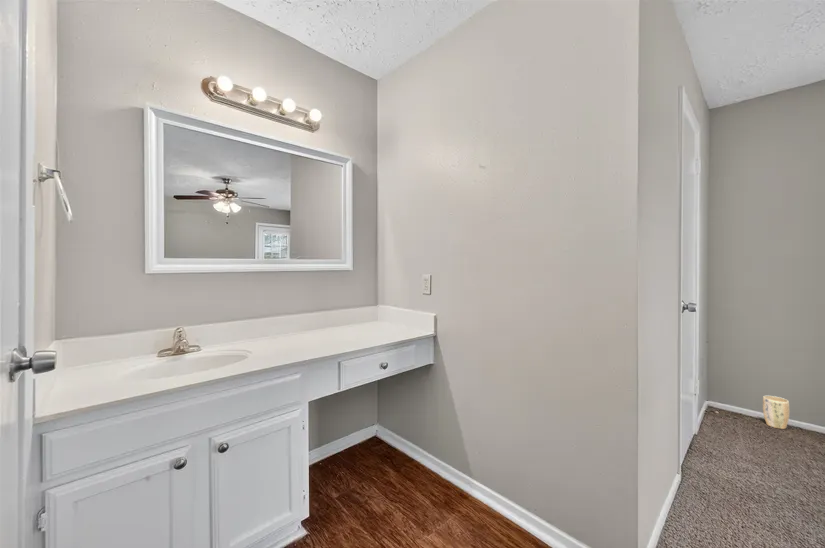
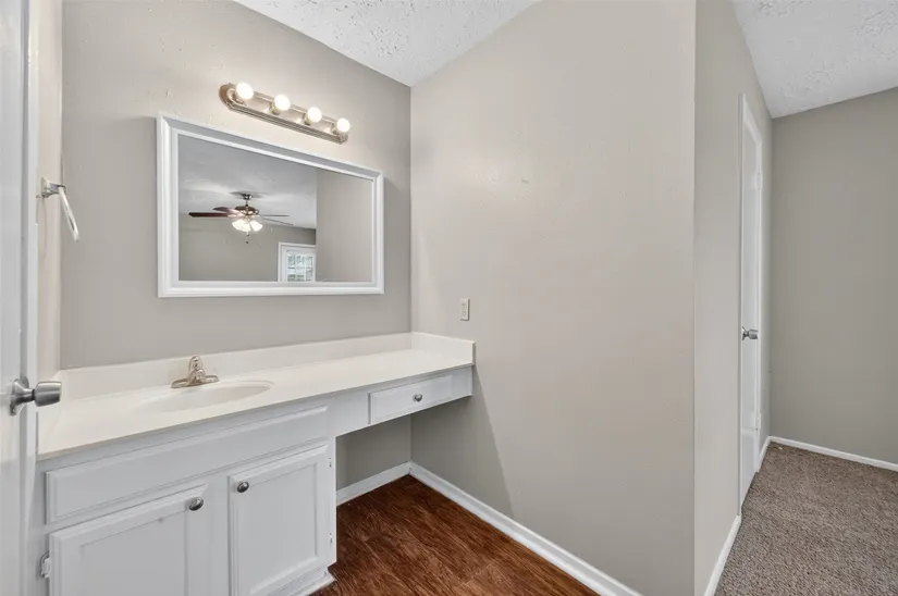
- plant pot [762,395,791,430]
